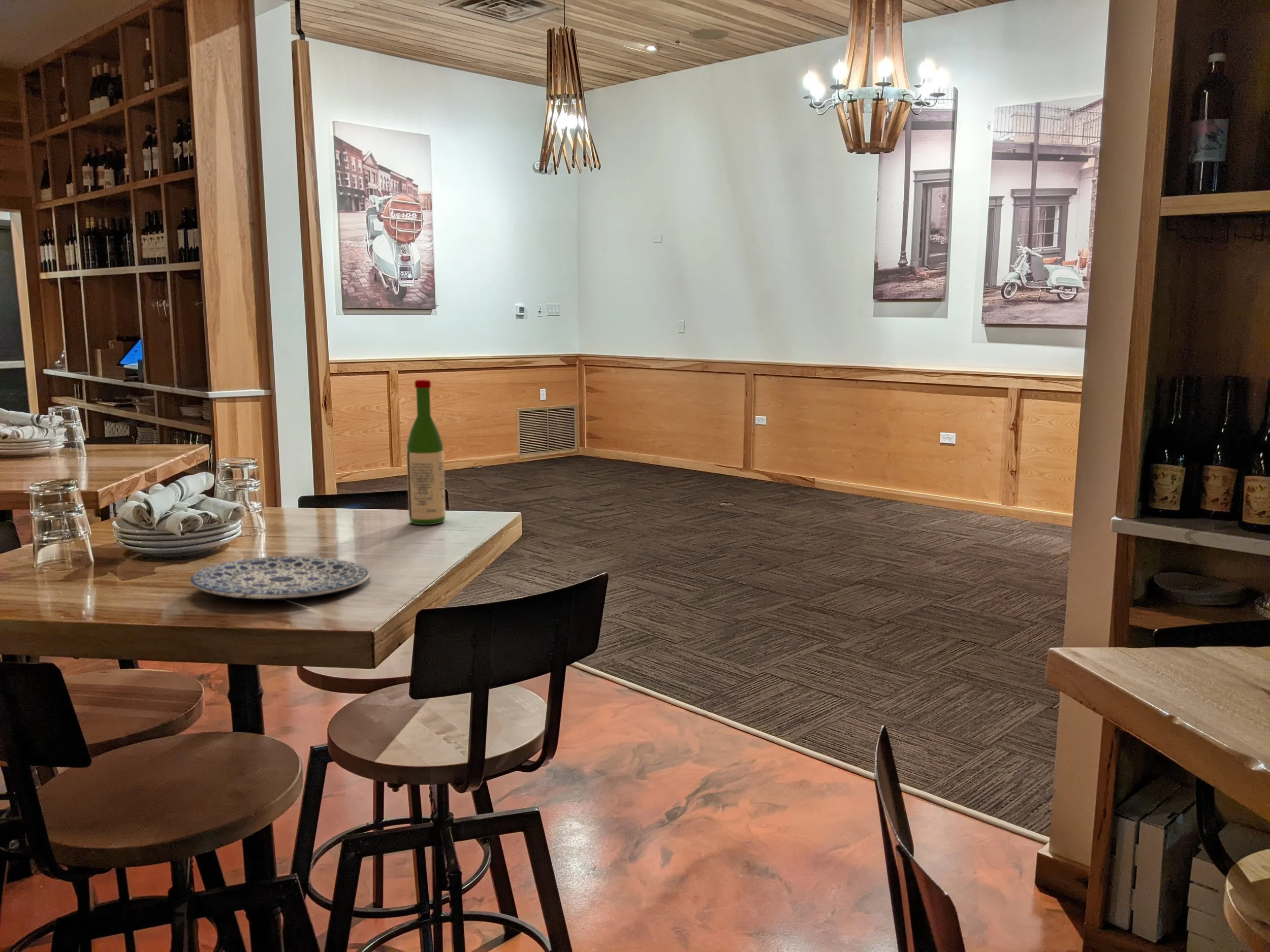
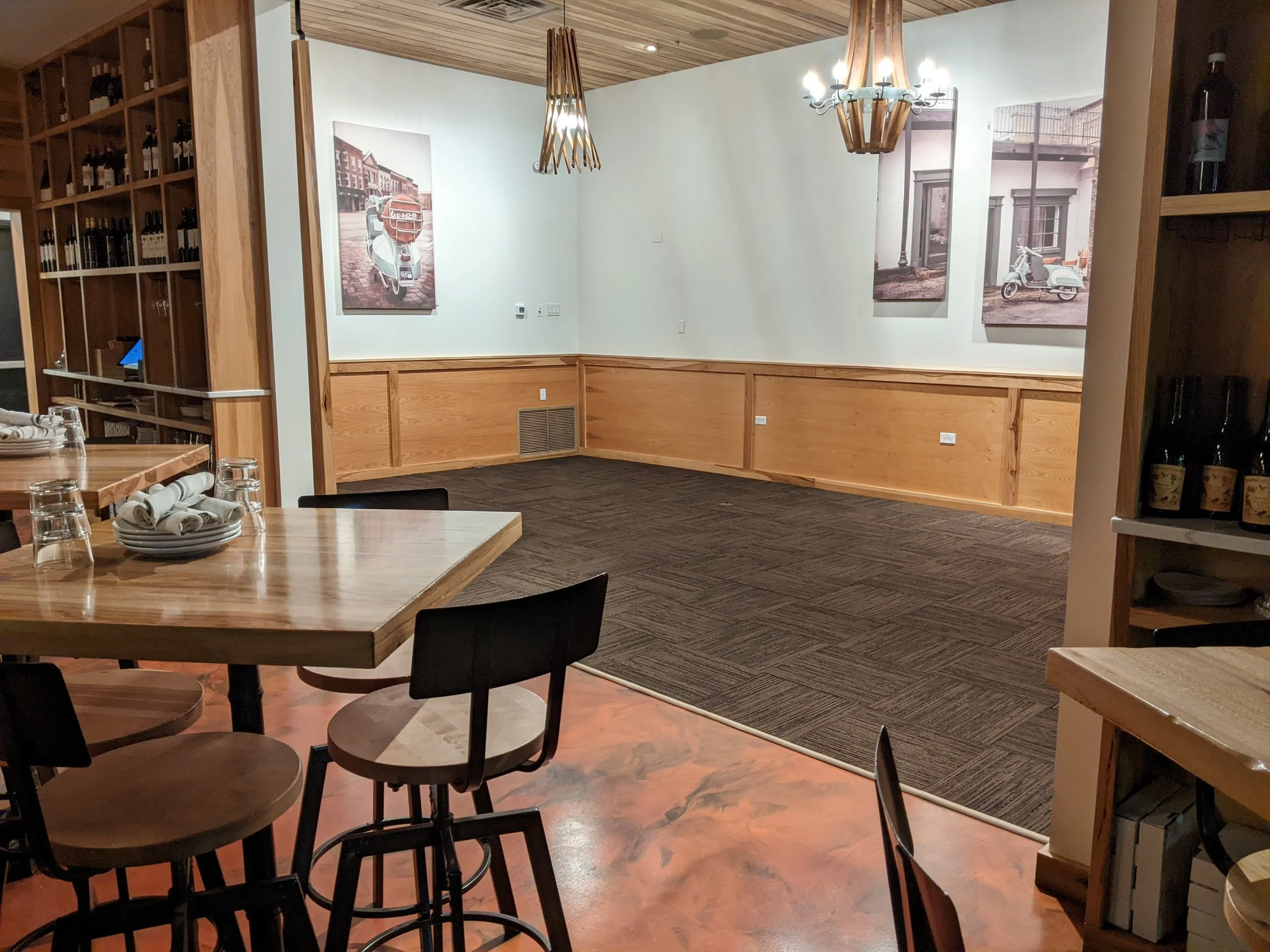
- plate [189,555,370,600]
- wine bottle [406,379,446,526]
